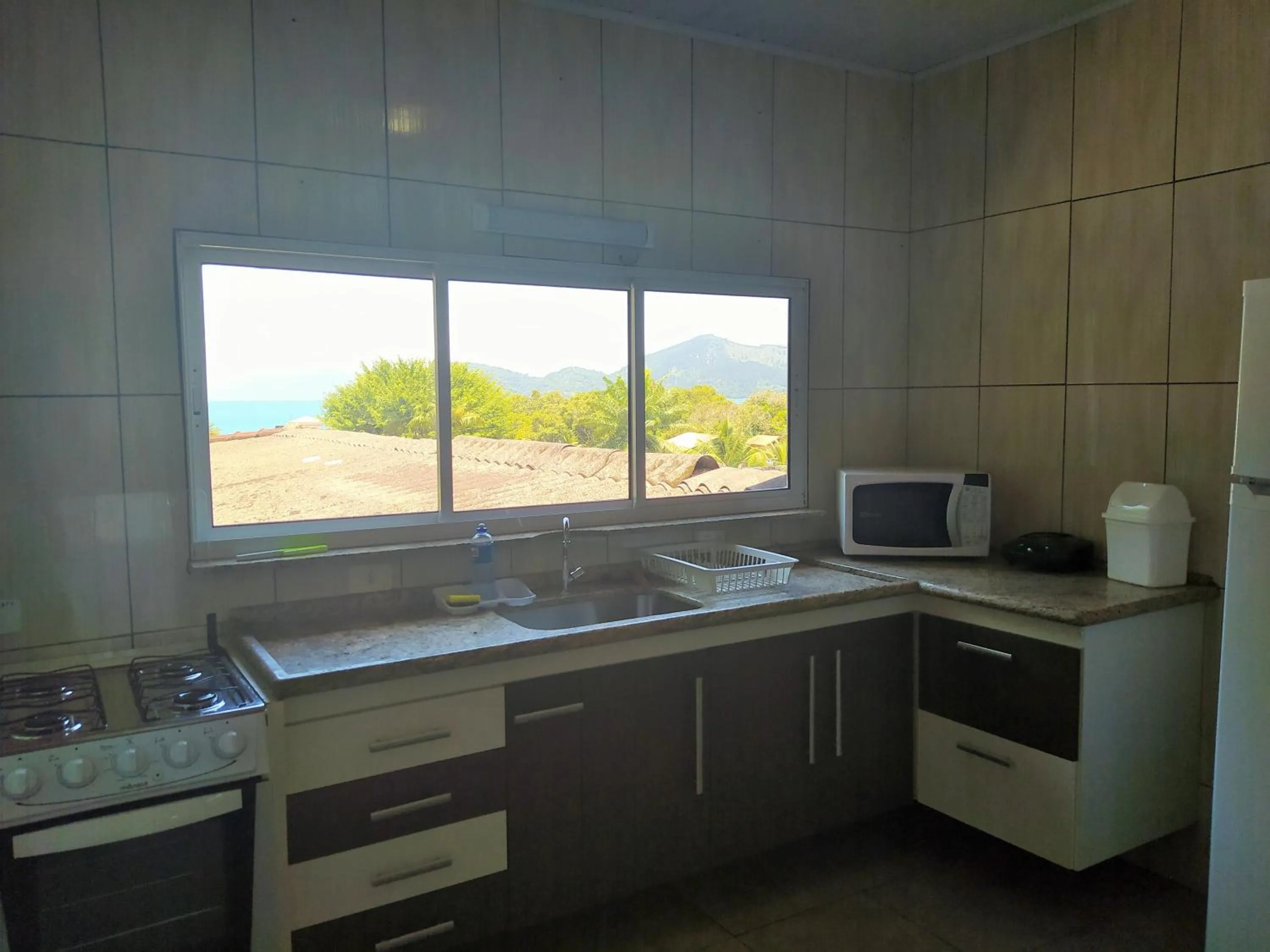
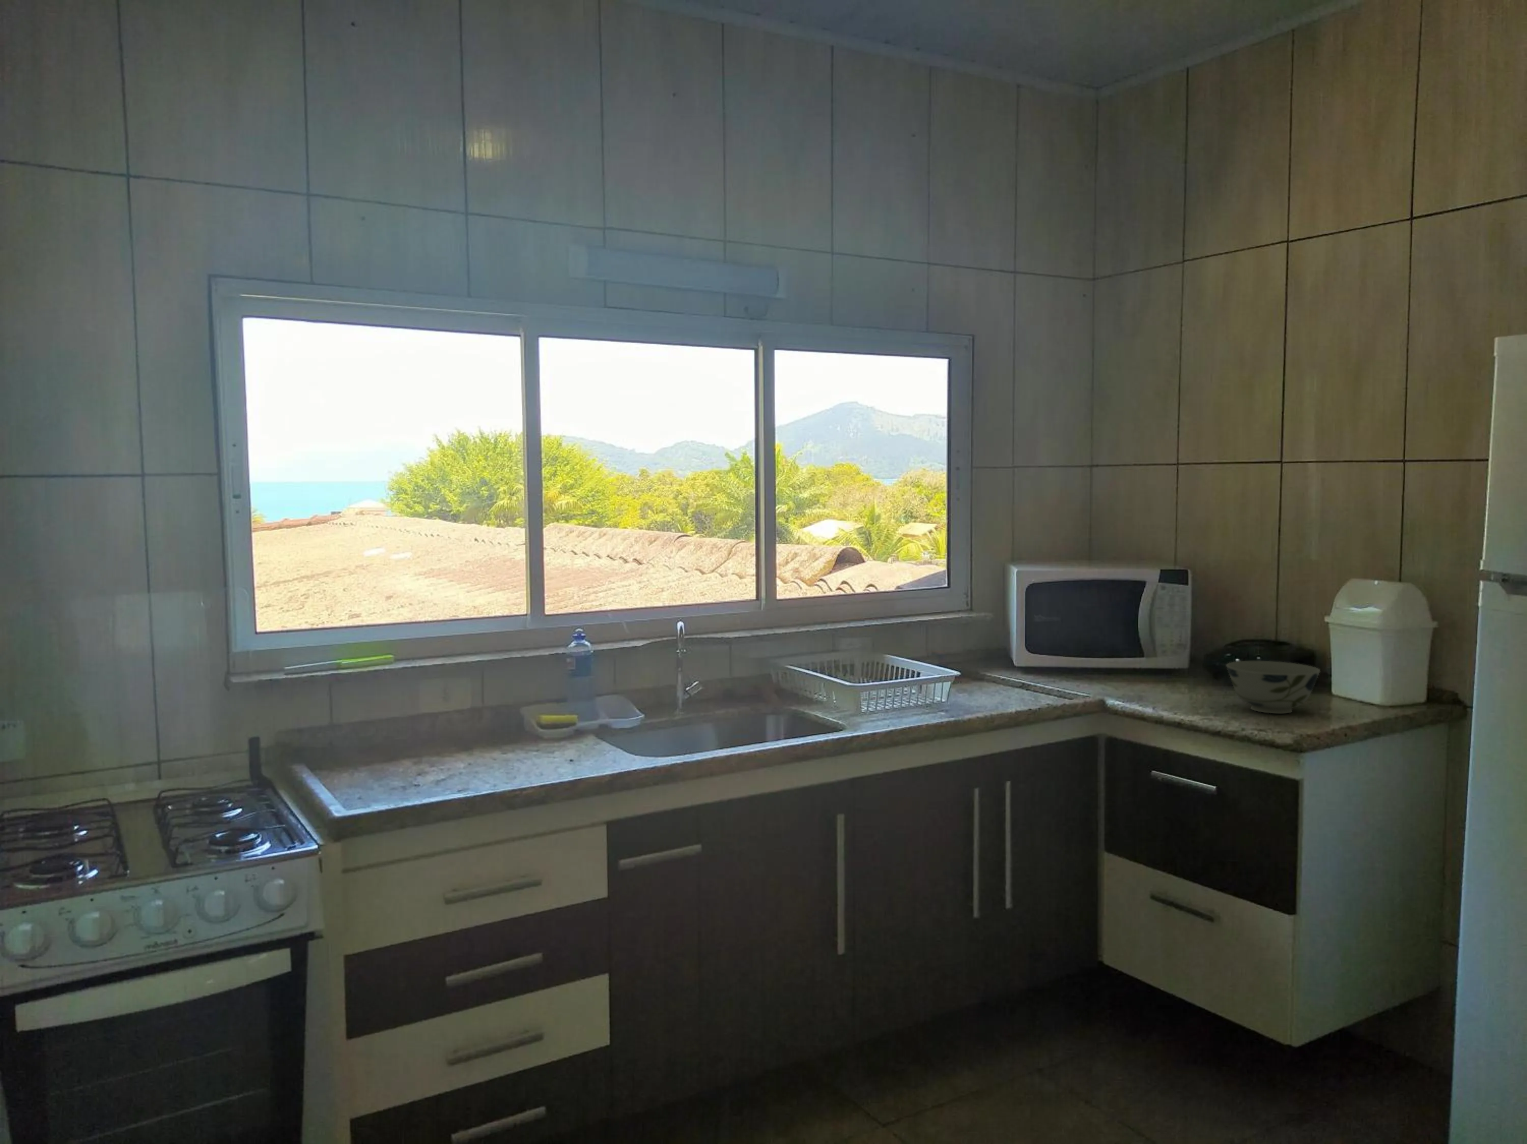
+ bowl [1225,661,1321,714]
